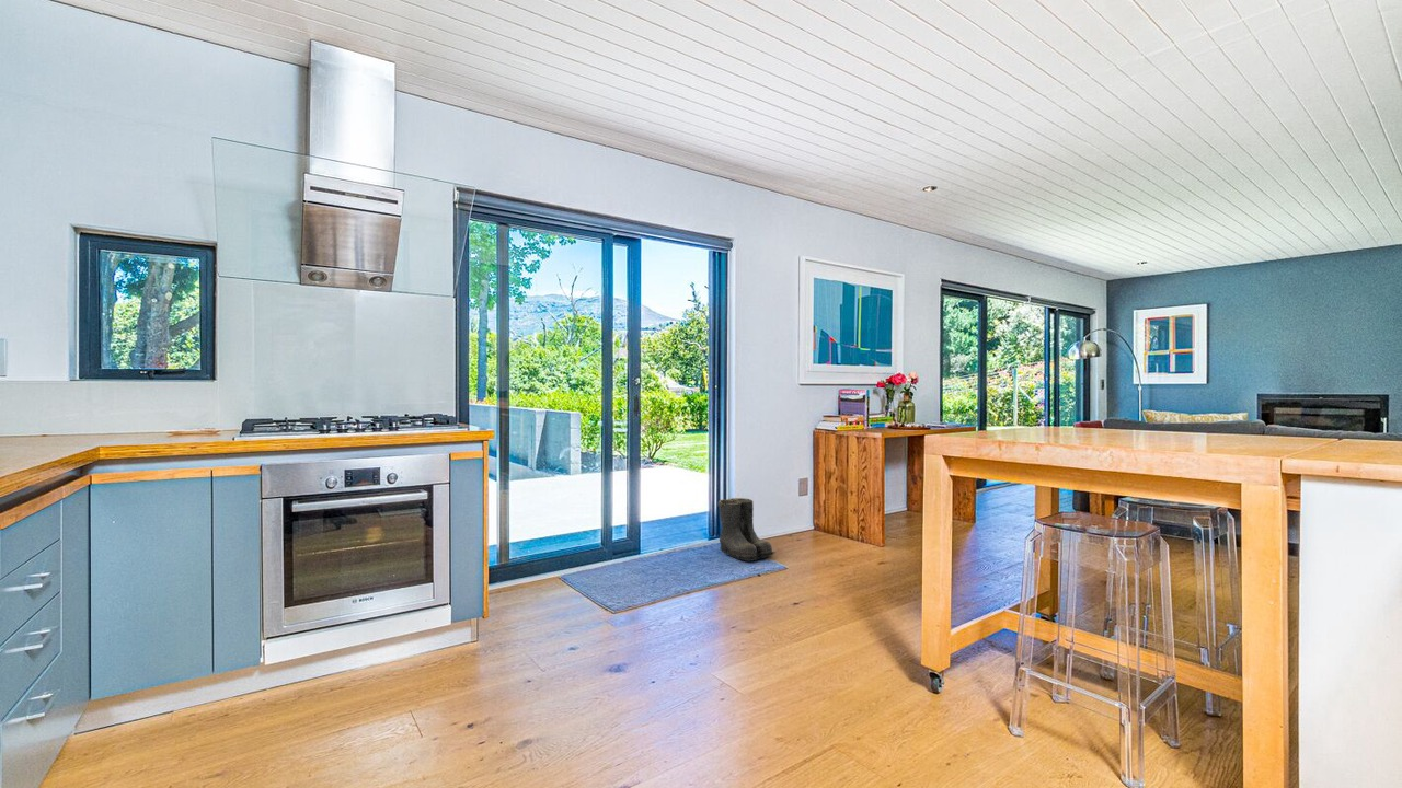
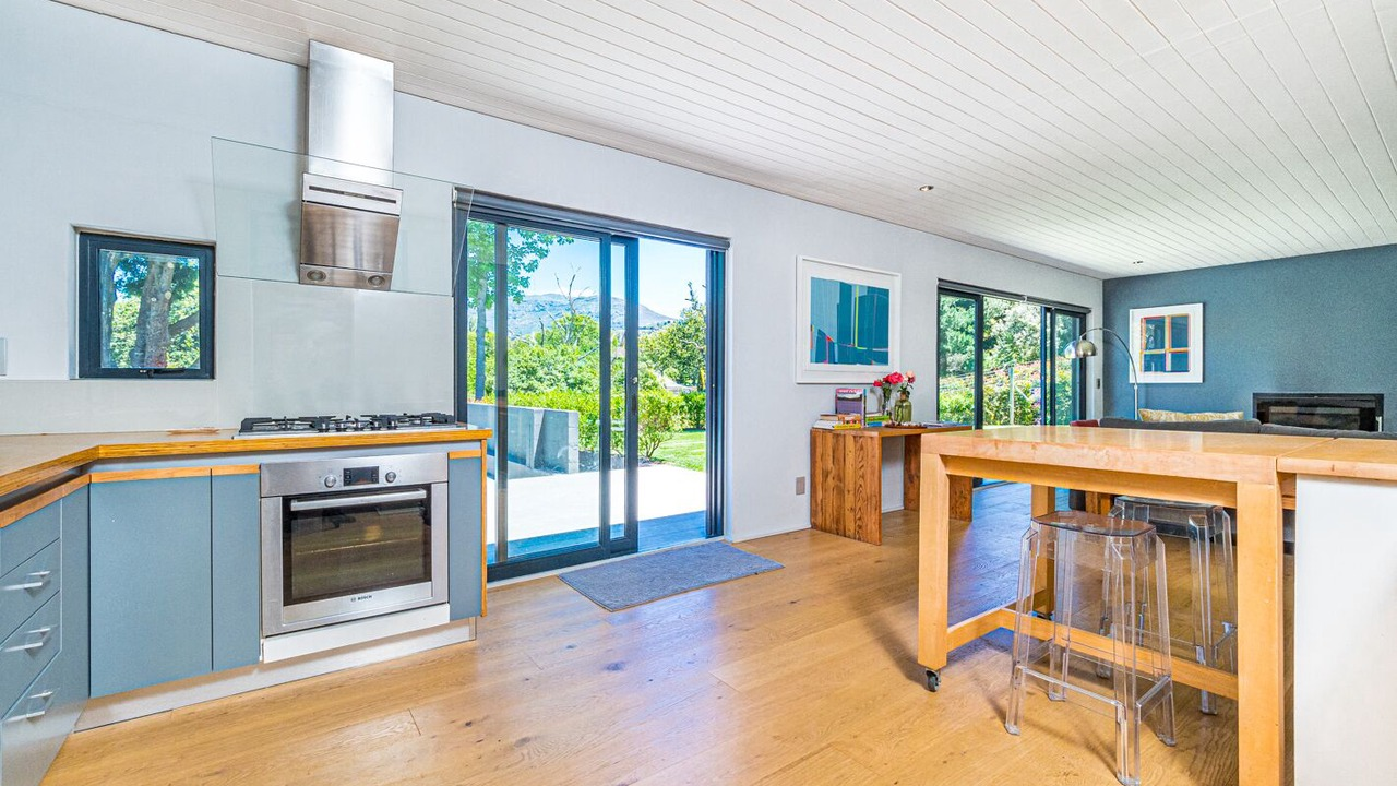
- boots [716,497,777,563]
